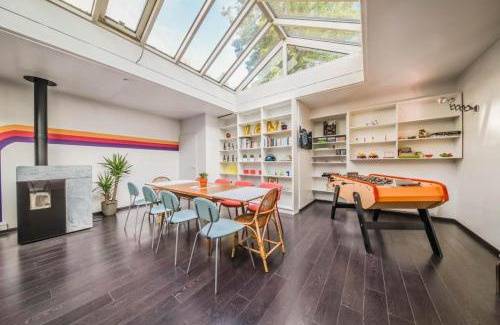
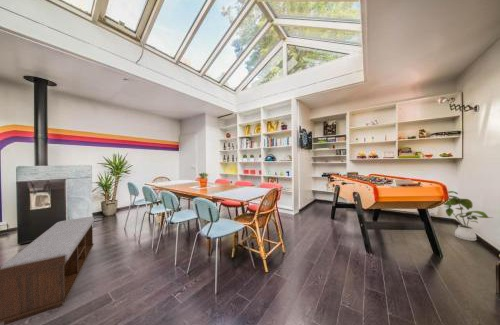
+ house plant [443,190,493,242]
+ bench [0,216,95,325]
